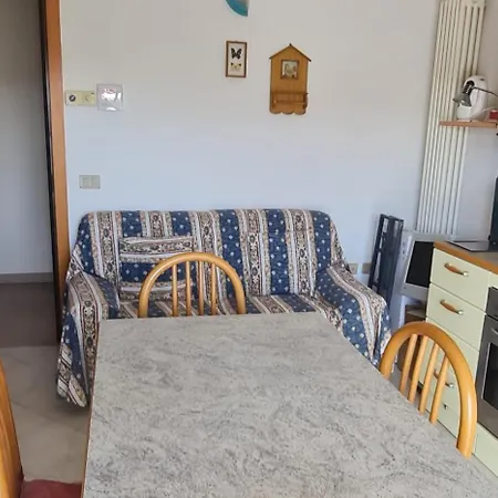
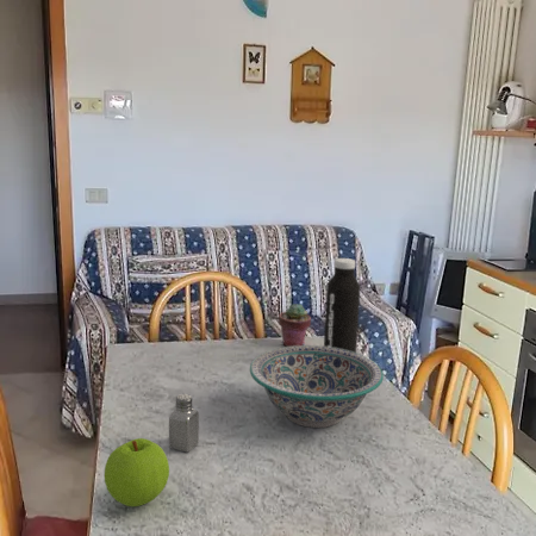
+ apple [102,437,170,507]
+ water bottle [323,257,362,354]
+ decorative bowl [249,344,385,429]
+ saltshaker [168,393,200,453]
+ potted succulent [278,303,312,348]
